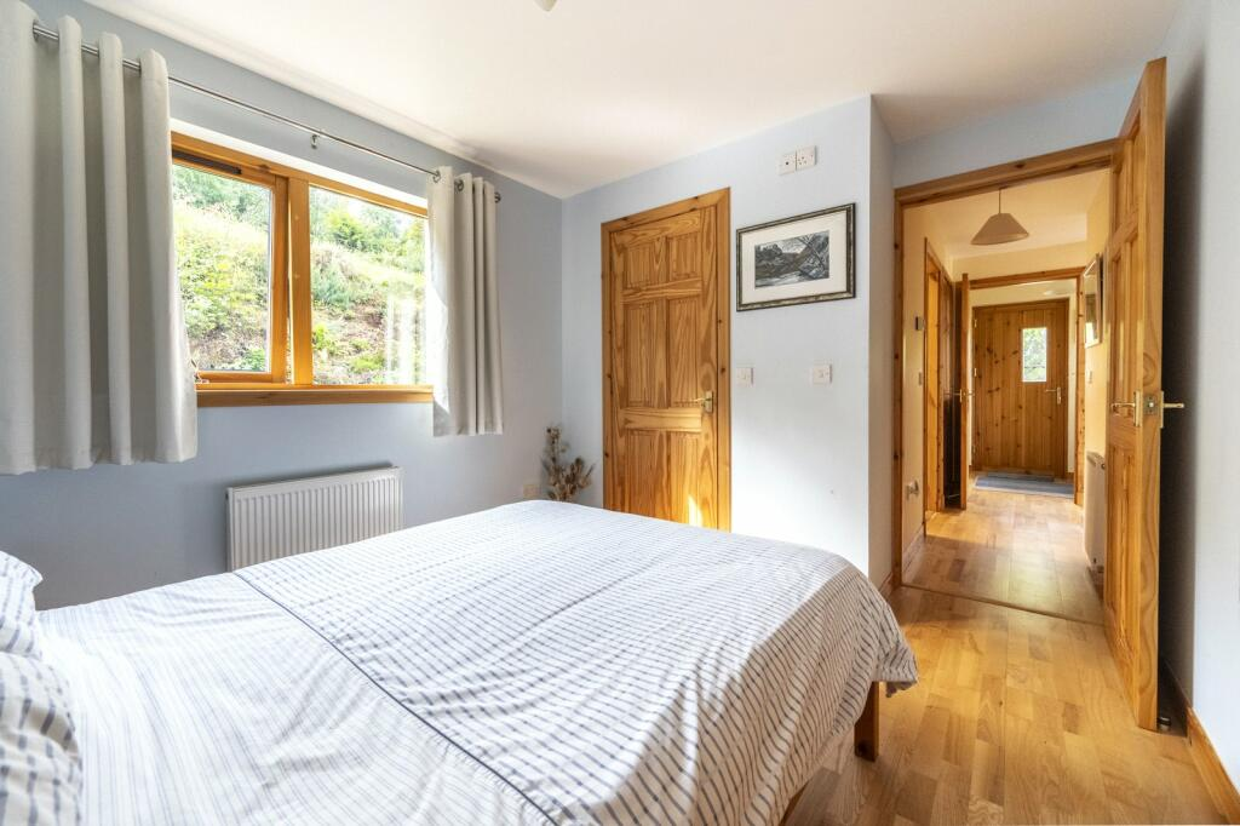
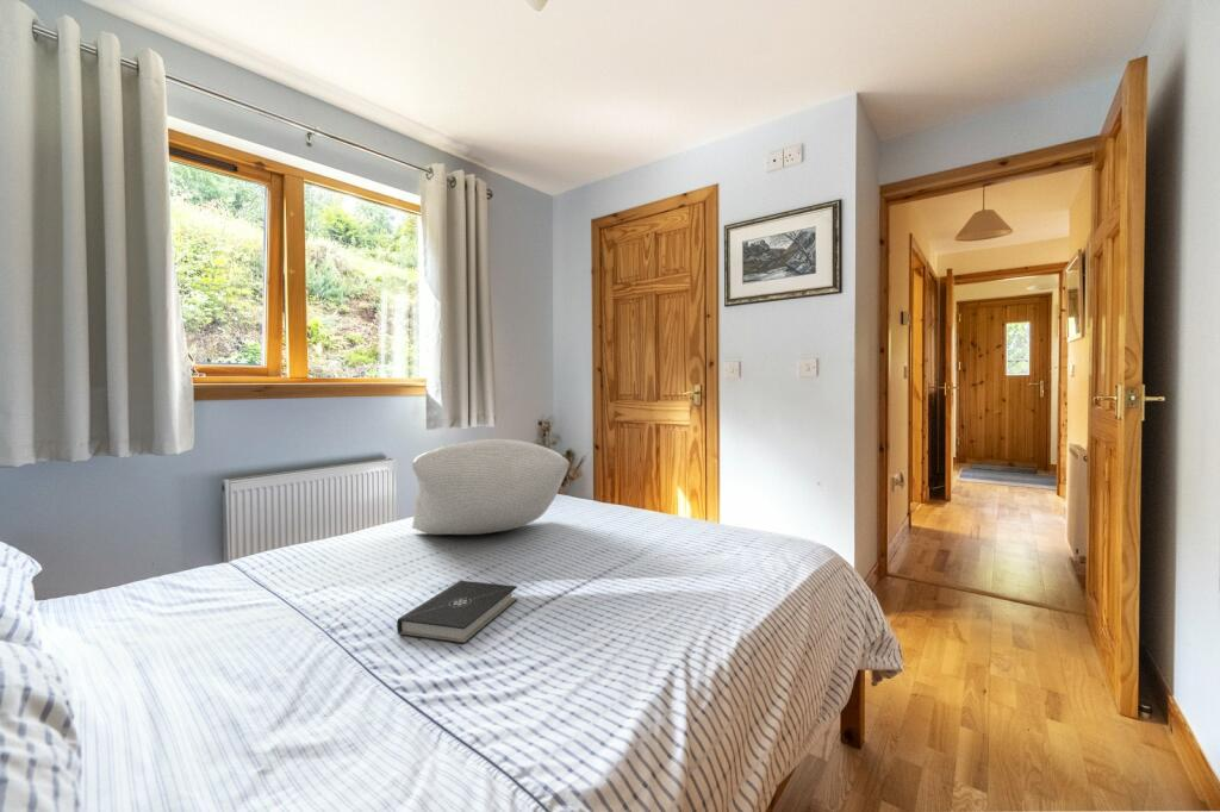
+ book [396,580,518,644]
+ pillow [411,438,571,536]
